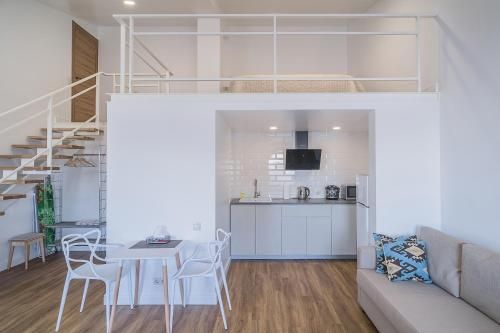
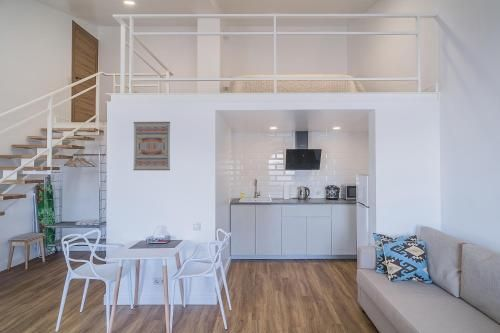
+ wall art [132,121,171,171]
